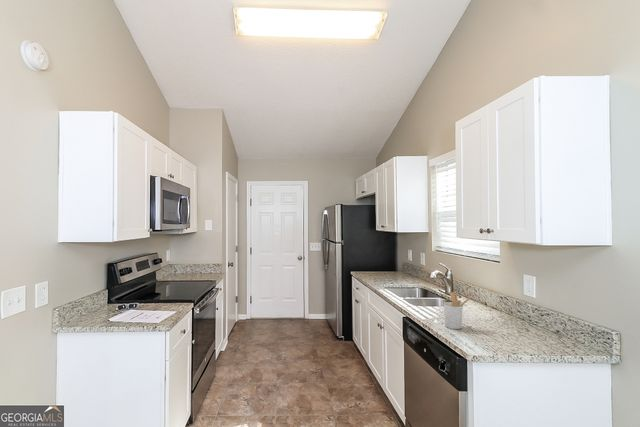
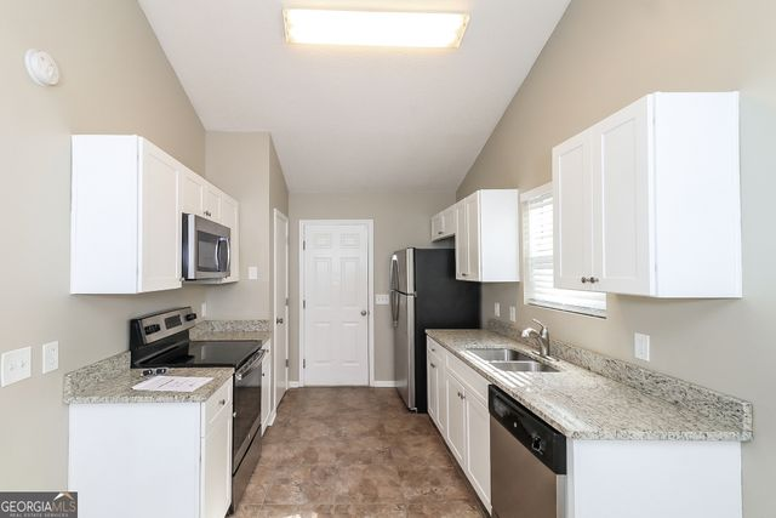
- utensil holder [443,291,473,330]
